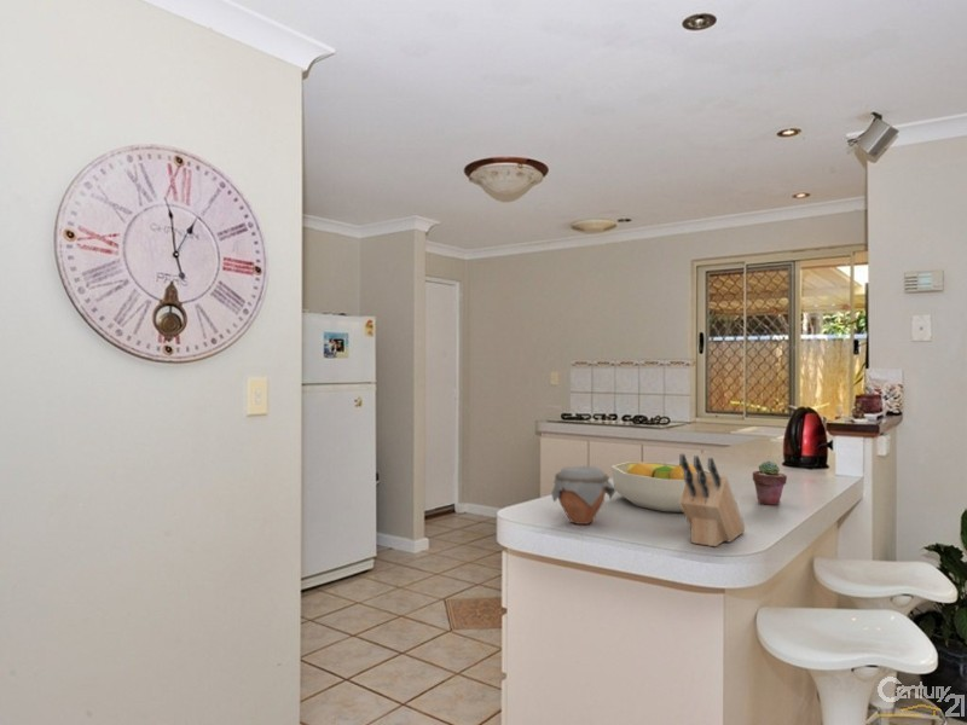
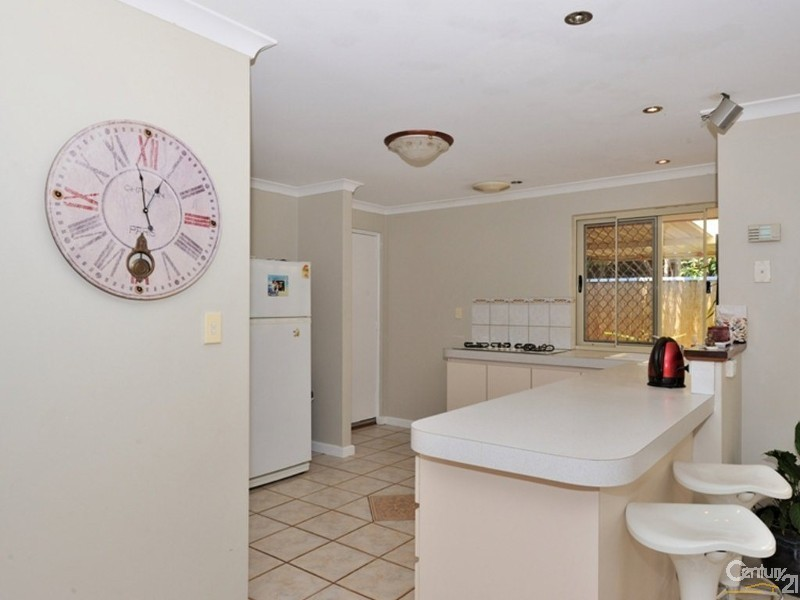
- fruit bowl [610,460,711,514]
- knife block [678,452,747,547]
- jar [550,464,616,526]
- potted succulent [752,460,788,506]
